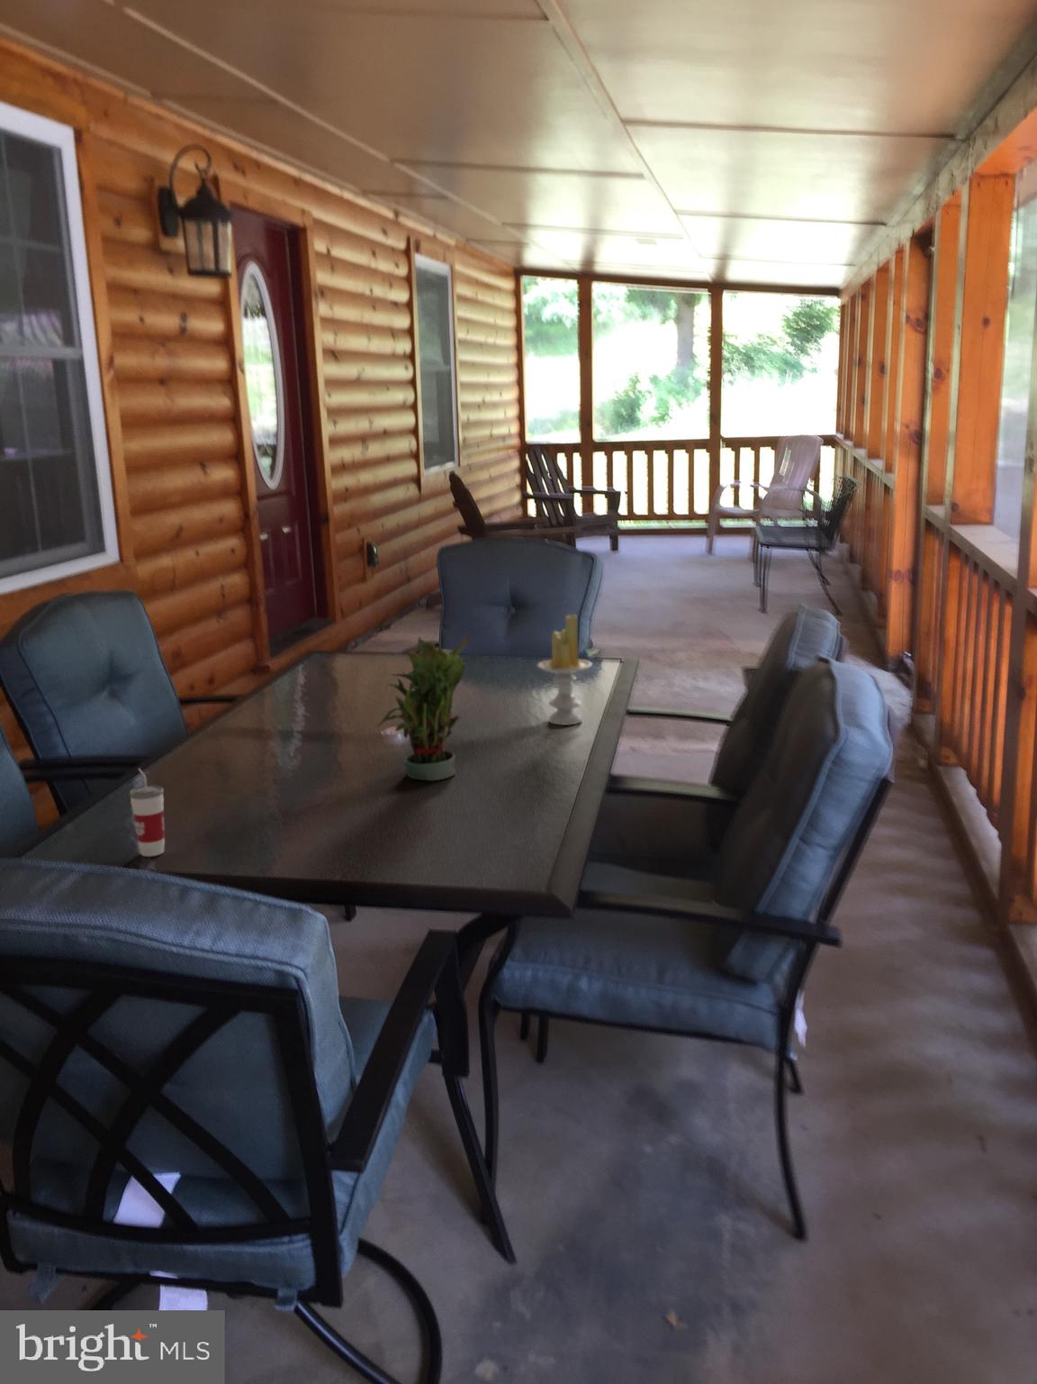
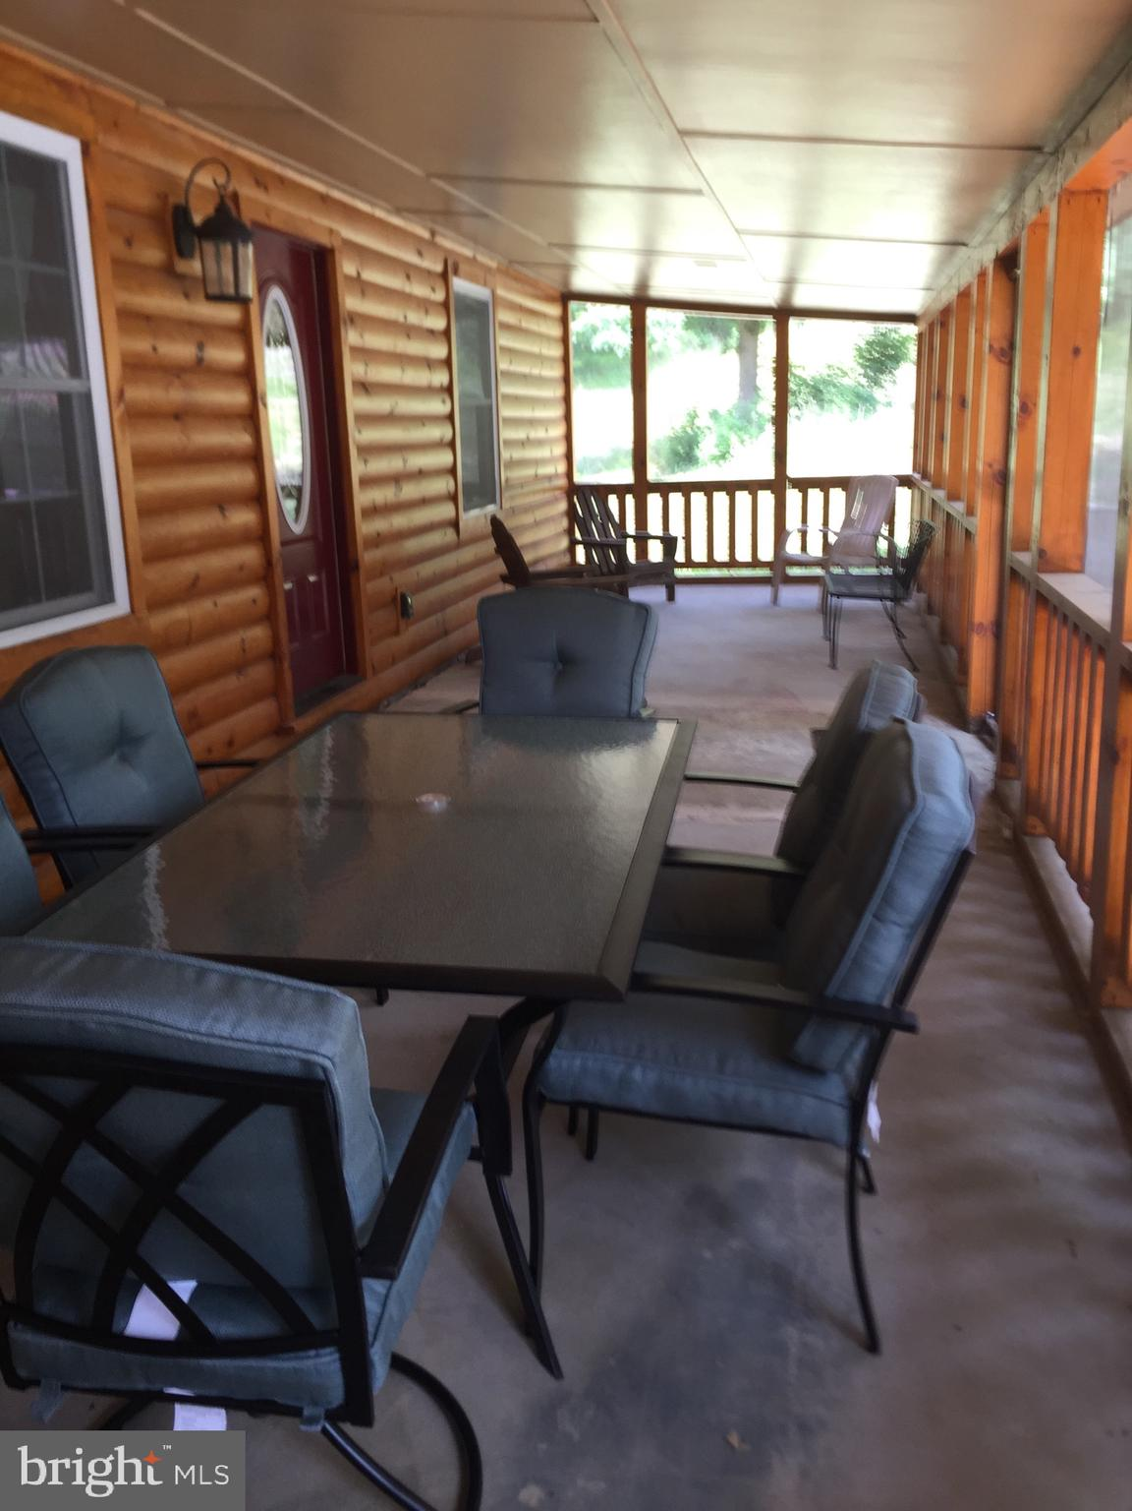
- potted plant [376,634,471,781]
- cup [129,767,166,858]
- candle [537,614,594,726]
